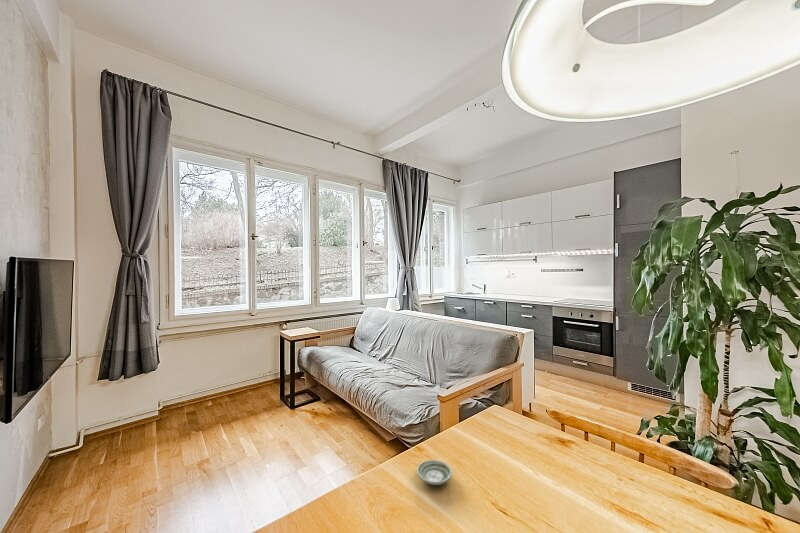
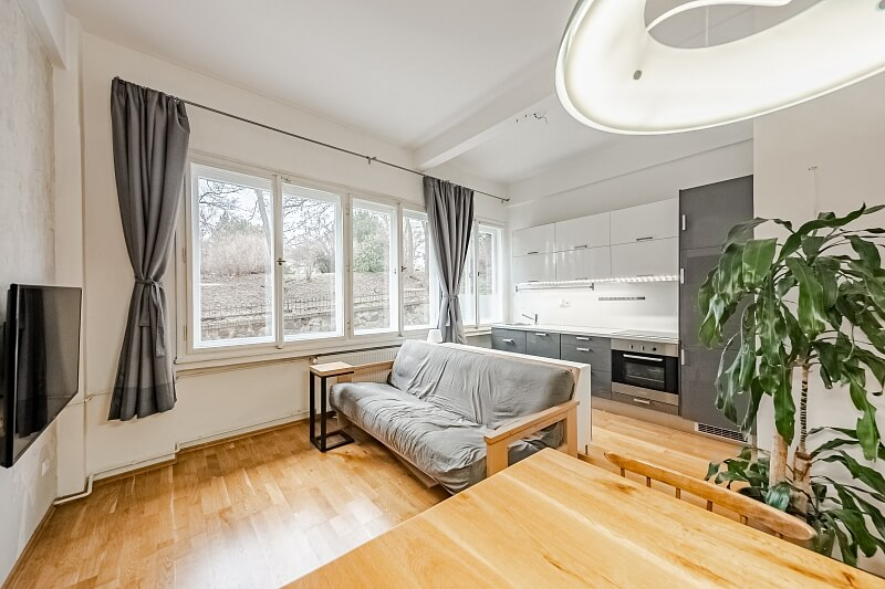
- saucer [416,459,453,486]
